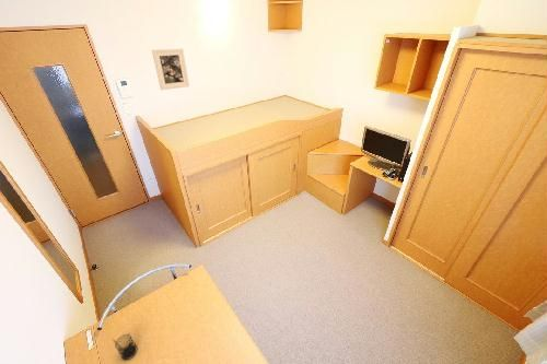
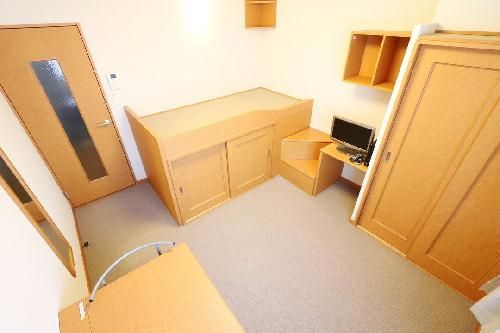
- pencil holder [112,331,138,361]
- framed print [151,47,190,91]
